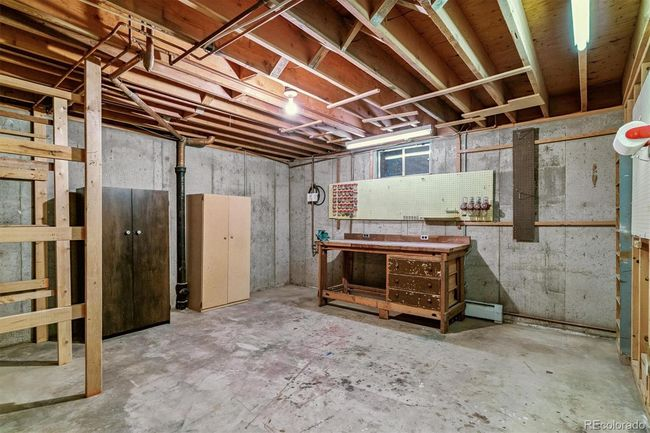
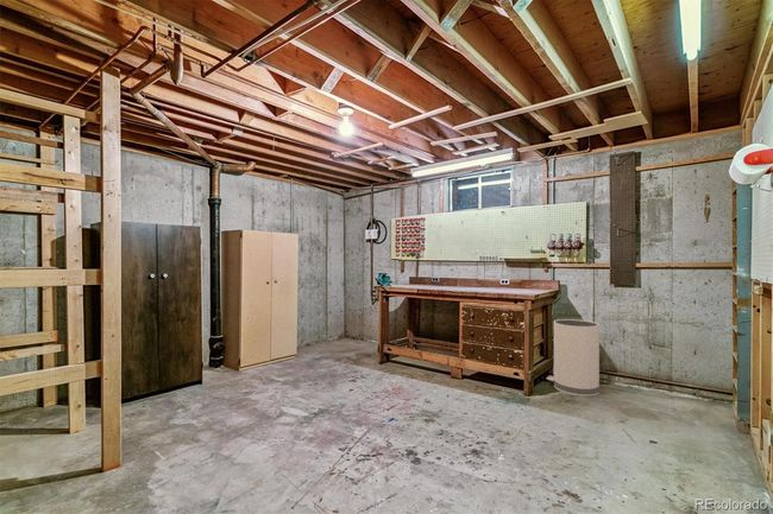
+ garbage can [546,318,601,396]
